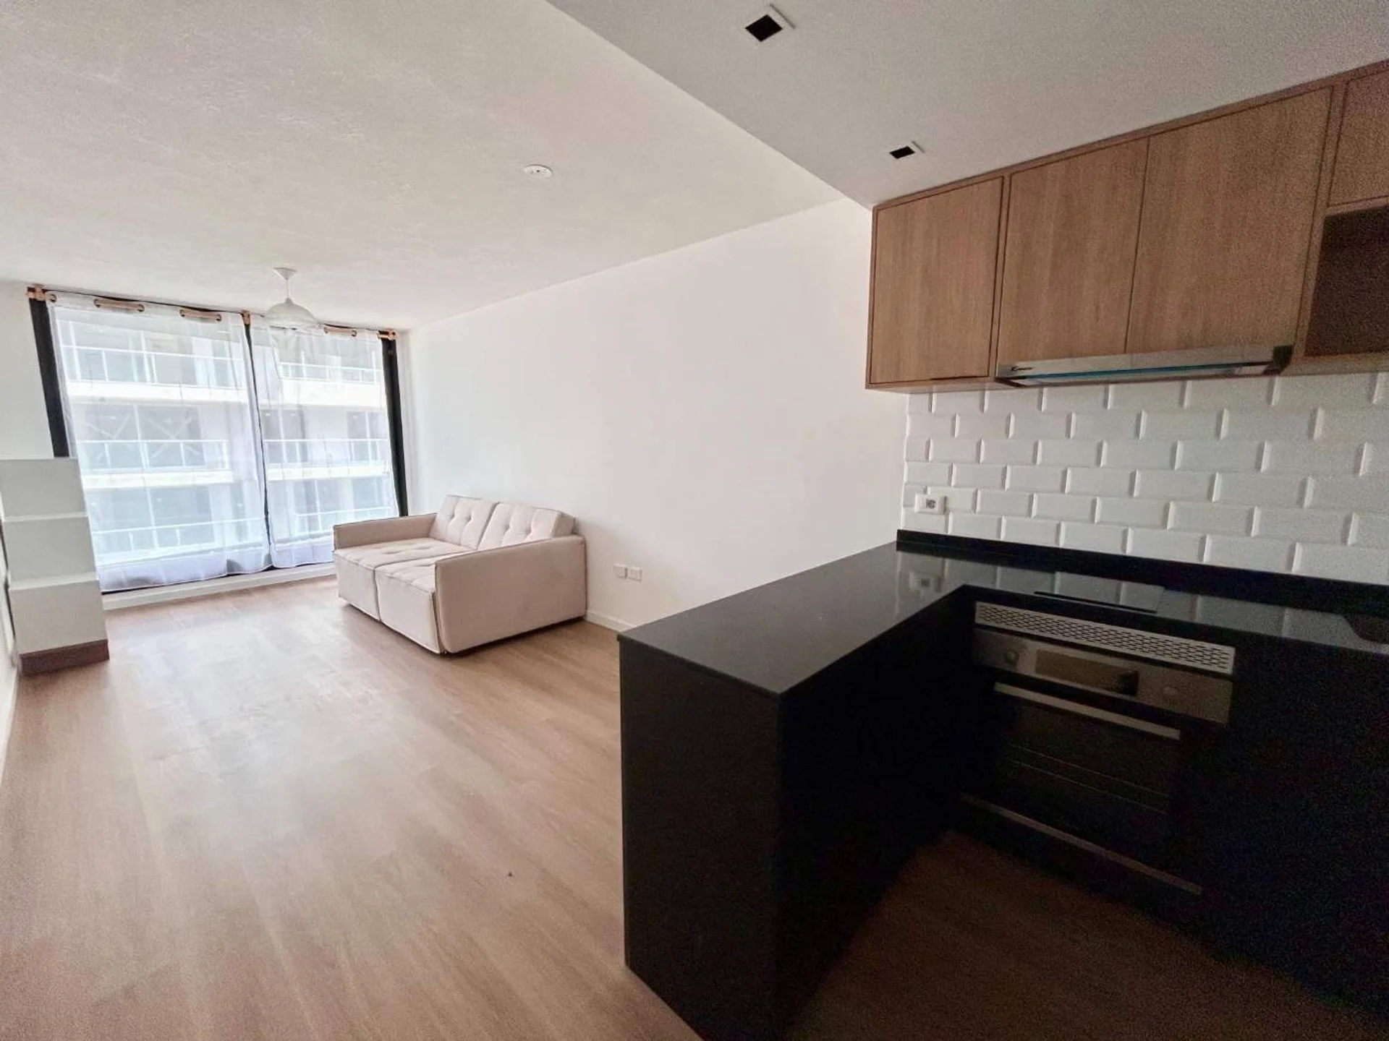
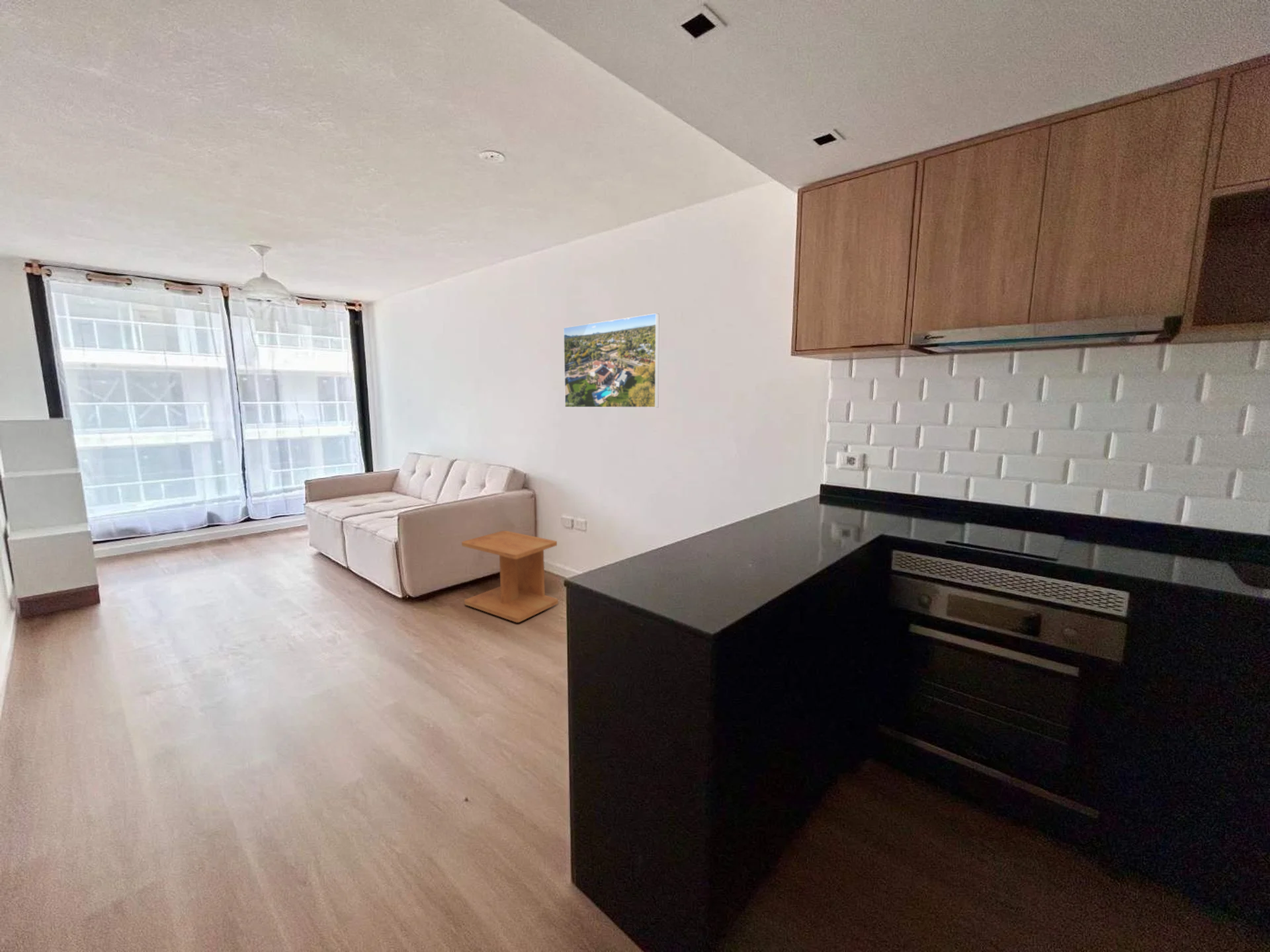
+ side table [461,530,559,623]
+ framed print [563,313,660,409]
